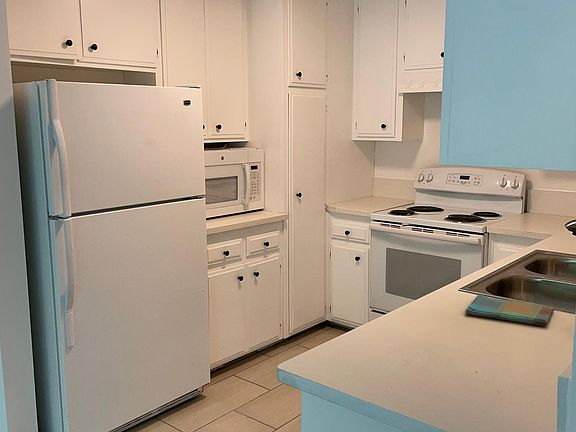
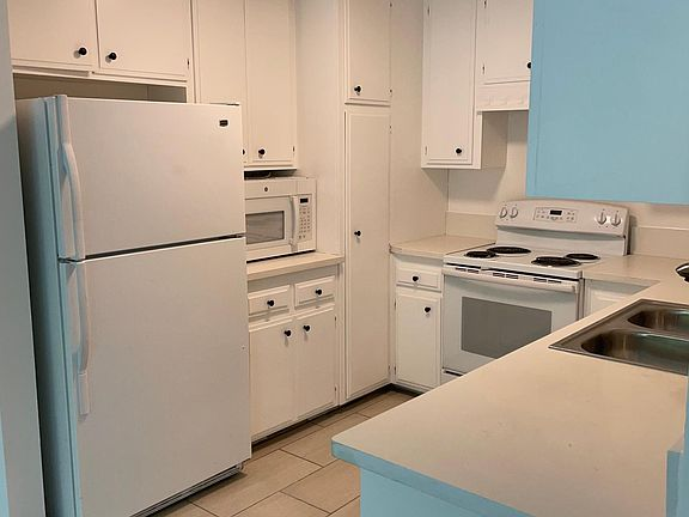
- dish towel [464,294,555,327]
